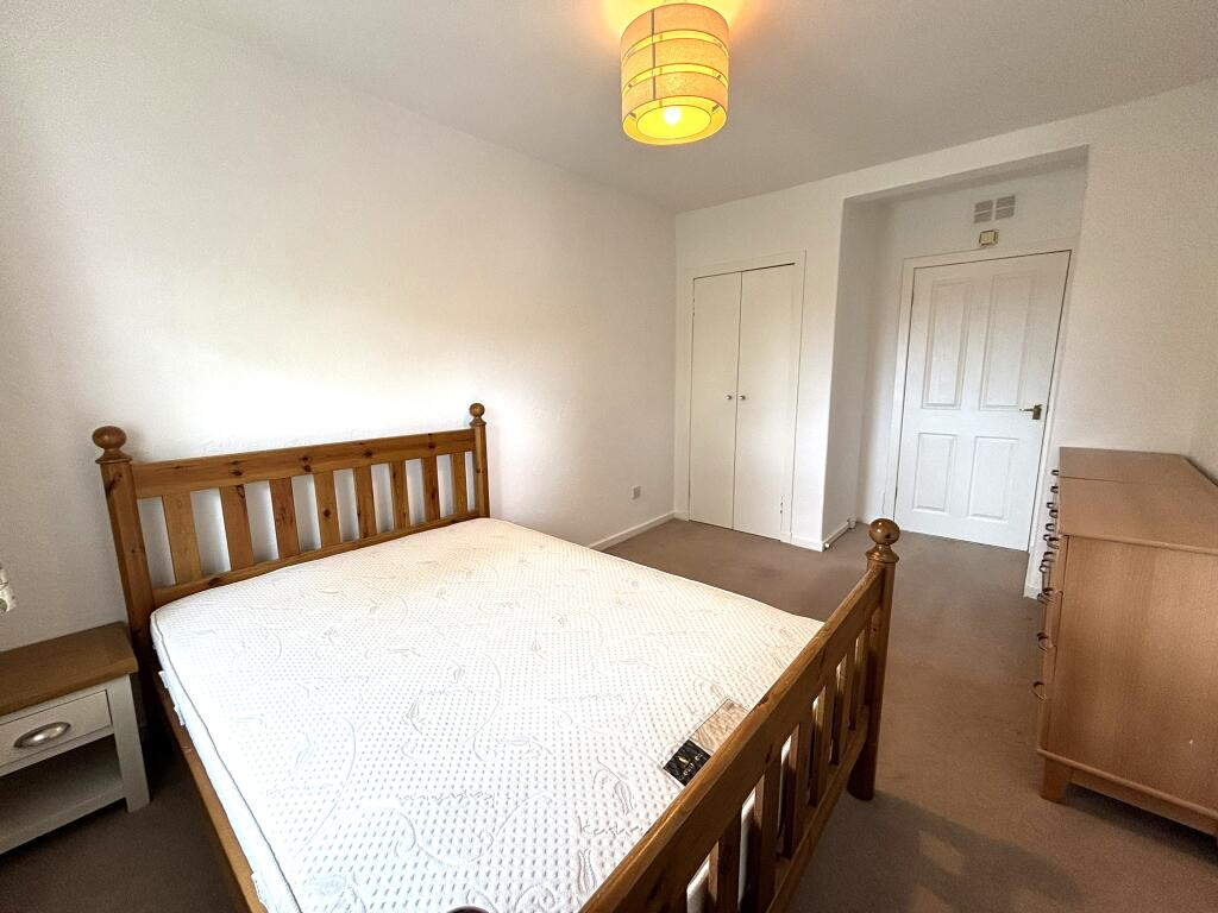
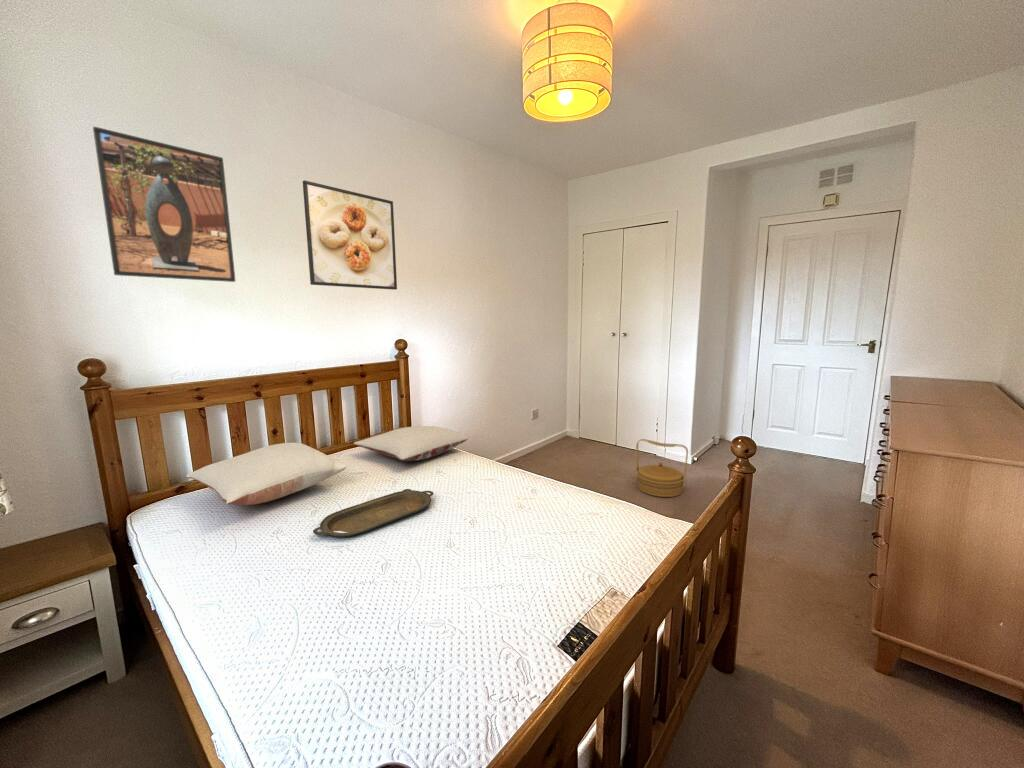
+ basket [635,438,689,498]
+ serving tray [312,488,435,538]
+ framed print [92,126,236,283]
+ pillow [185,442,347,506]
+ pillow [353,425,470,462]
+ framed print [302,179,398,291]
